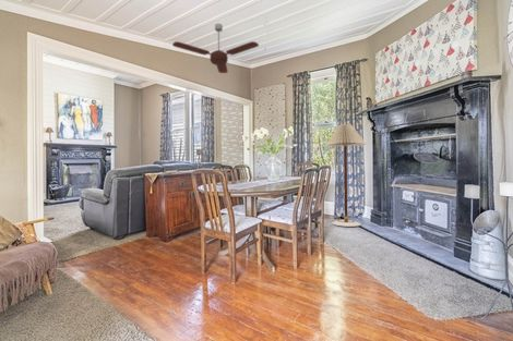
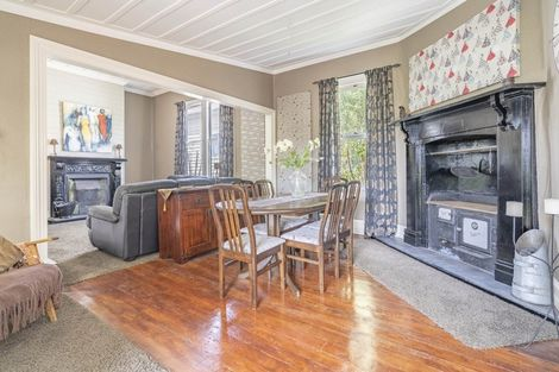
- floor lamp [324,123,367,228]
- ceiling fan [171,23,260,74]
